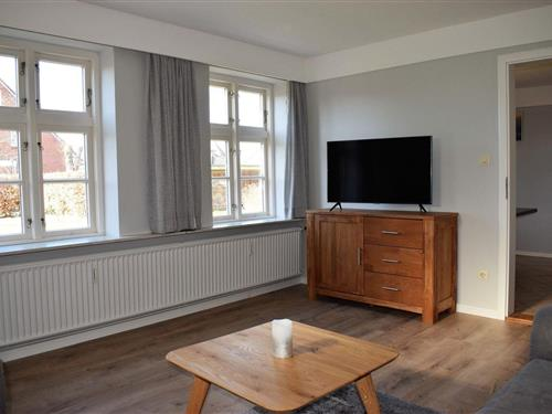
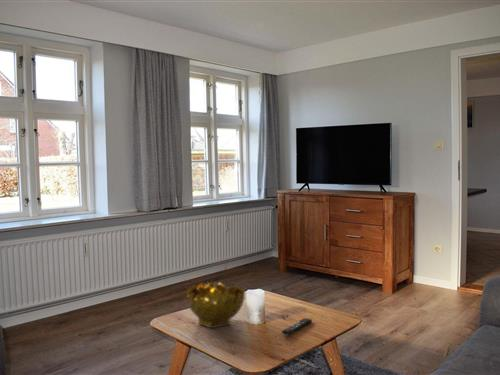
+ decorative bowl [186,280,246,329]
+ remote control [281,317,313,336]
